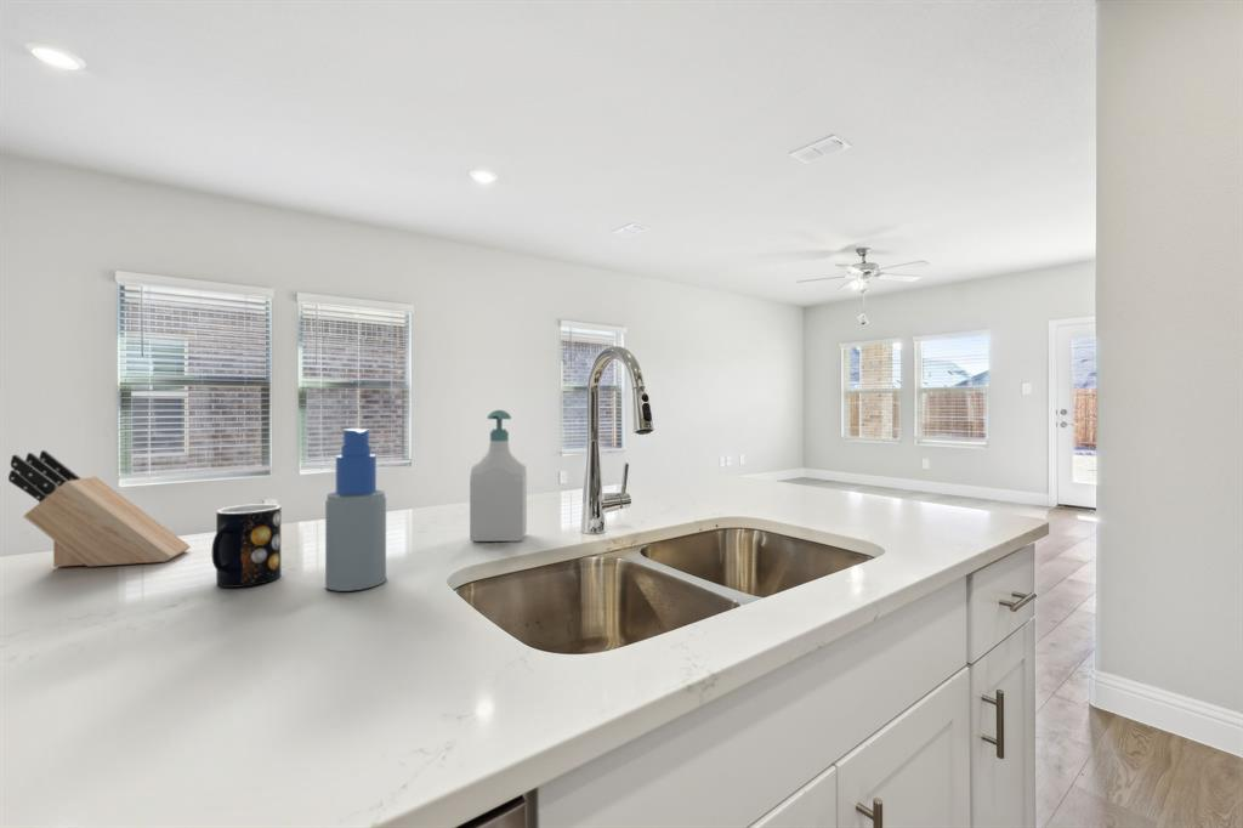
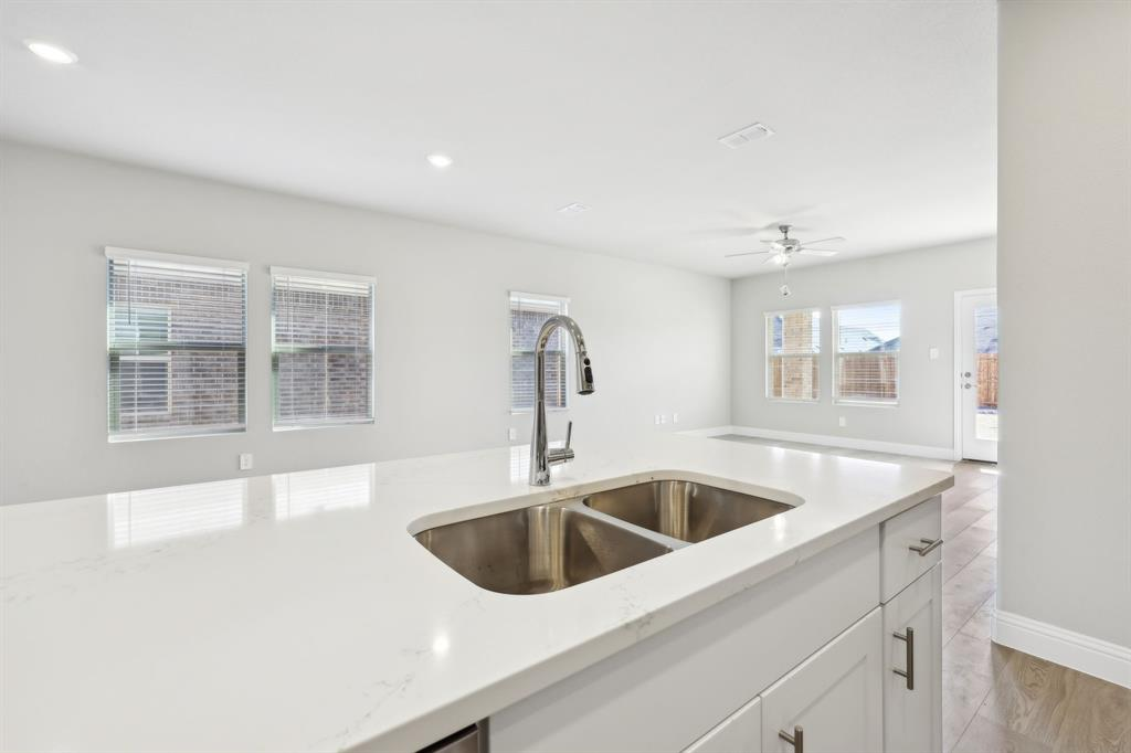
- knife block [7,449,192,568]
- soap bottle [469,409,528,543]
- mug [211,503,282,589]
- spray bottle [324,427,387,592]
